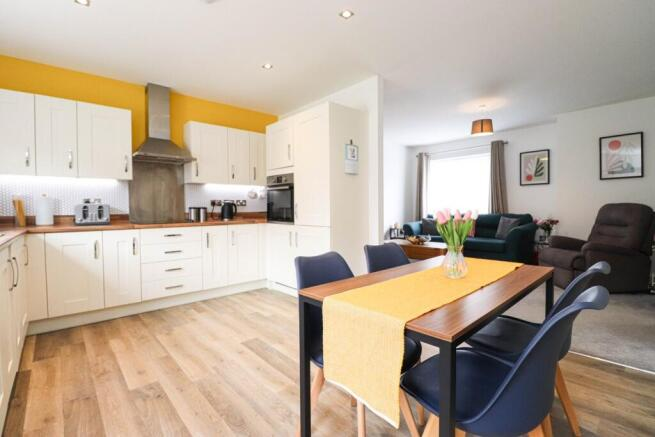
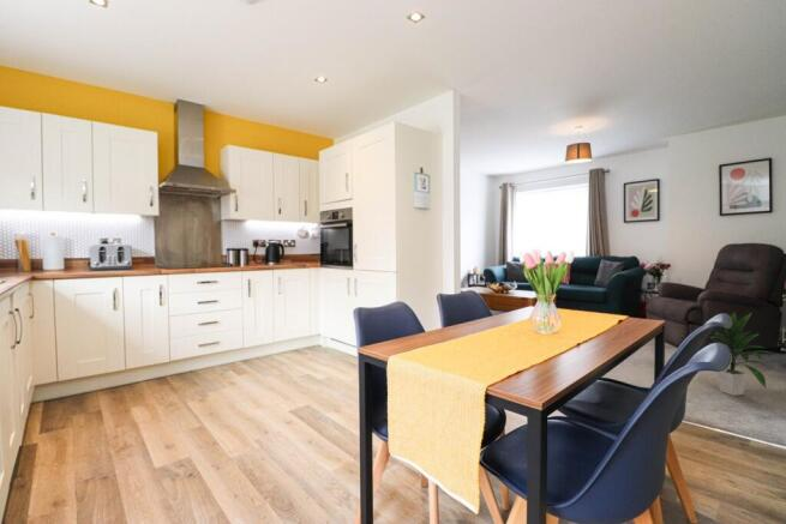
+ indoor plant [709,312,772,397]
